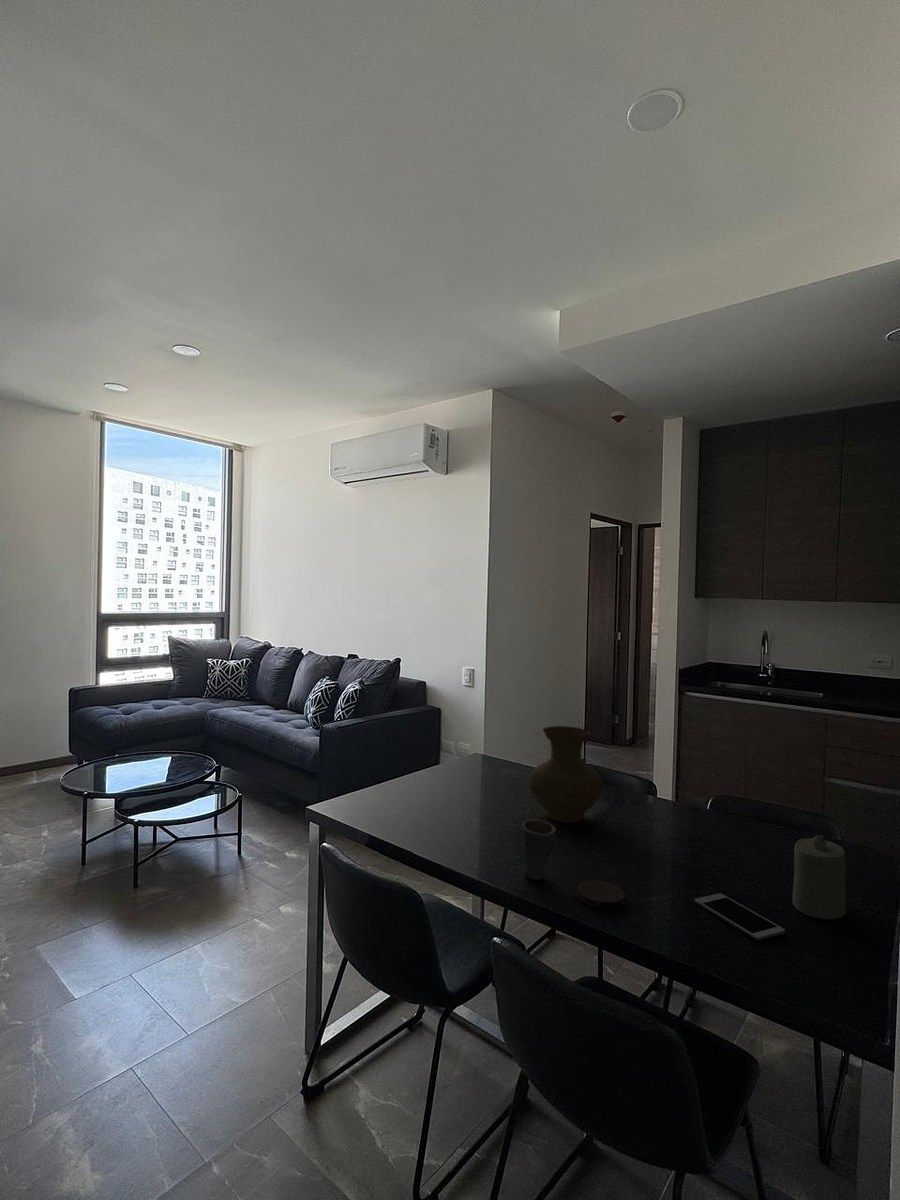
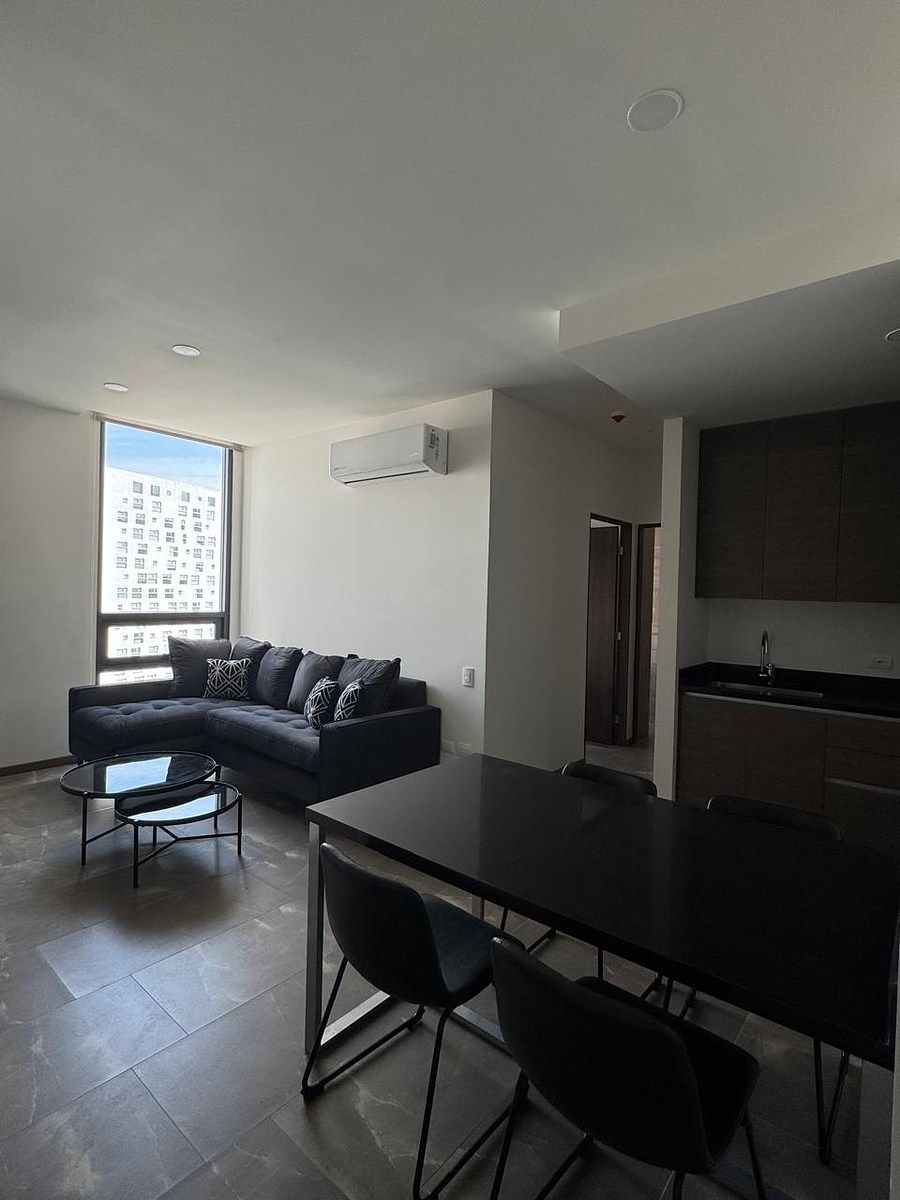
- cup [521,818,557,881]
- cell phone [693,893,786,941]
- vase [527,725,604,824]
- candle [791,834,847,920]
- coaster [576,879,626,910]
